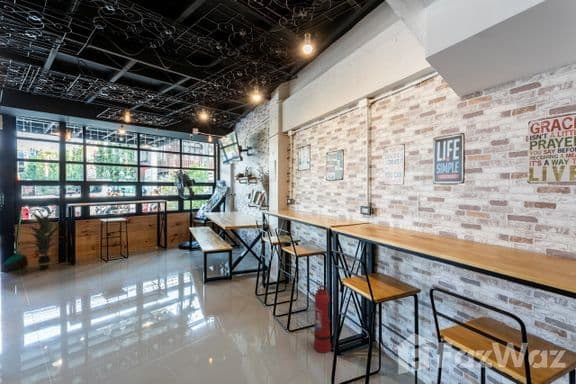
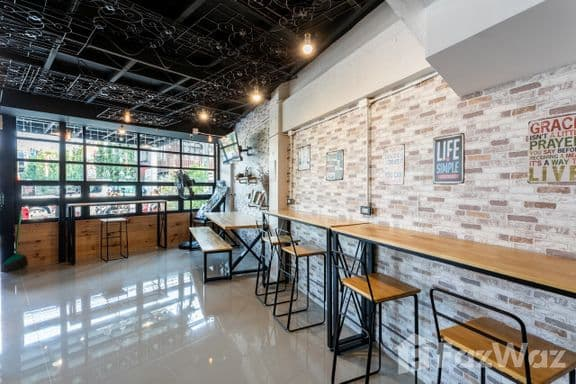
- indoor plant [17,207,65,271]
- fire extinguisher [313,285,332,354]
